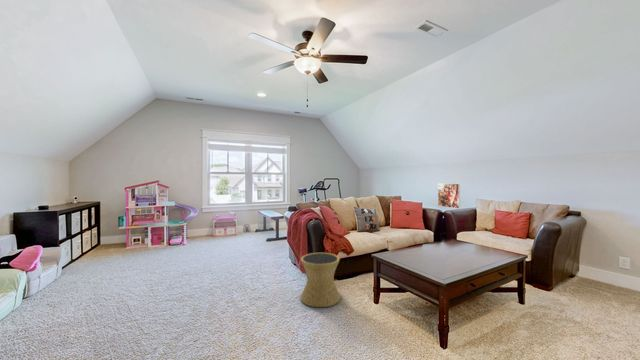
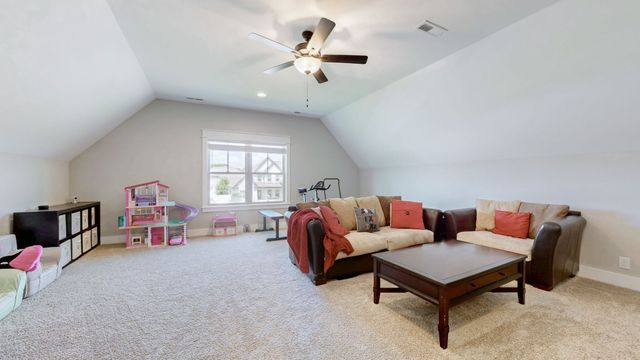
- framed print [437,183,461,209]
- side table [300,252,341,308]
